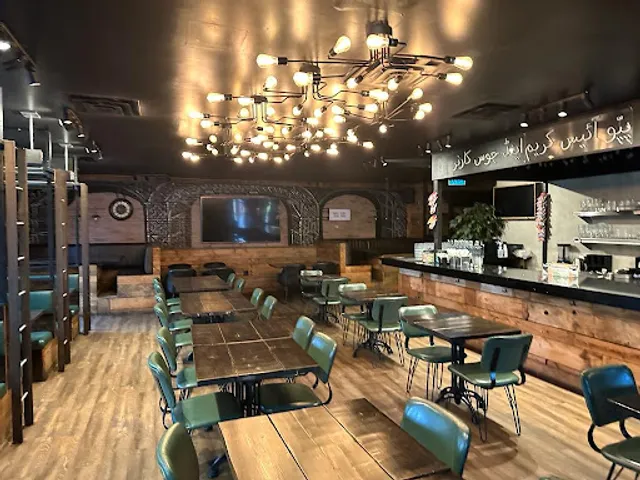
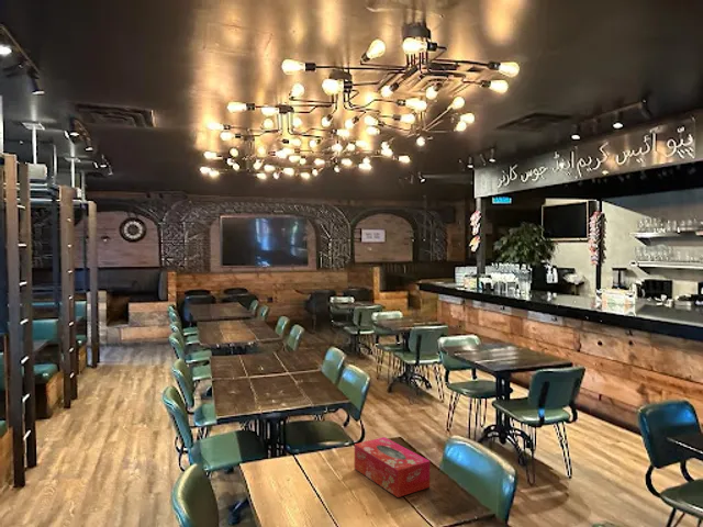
+ tissue box [354,436,432,498]
